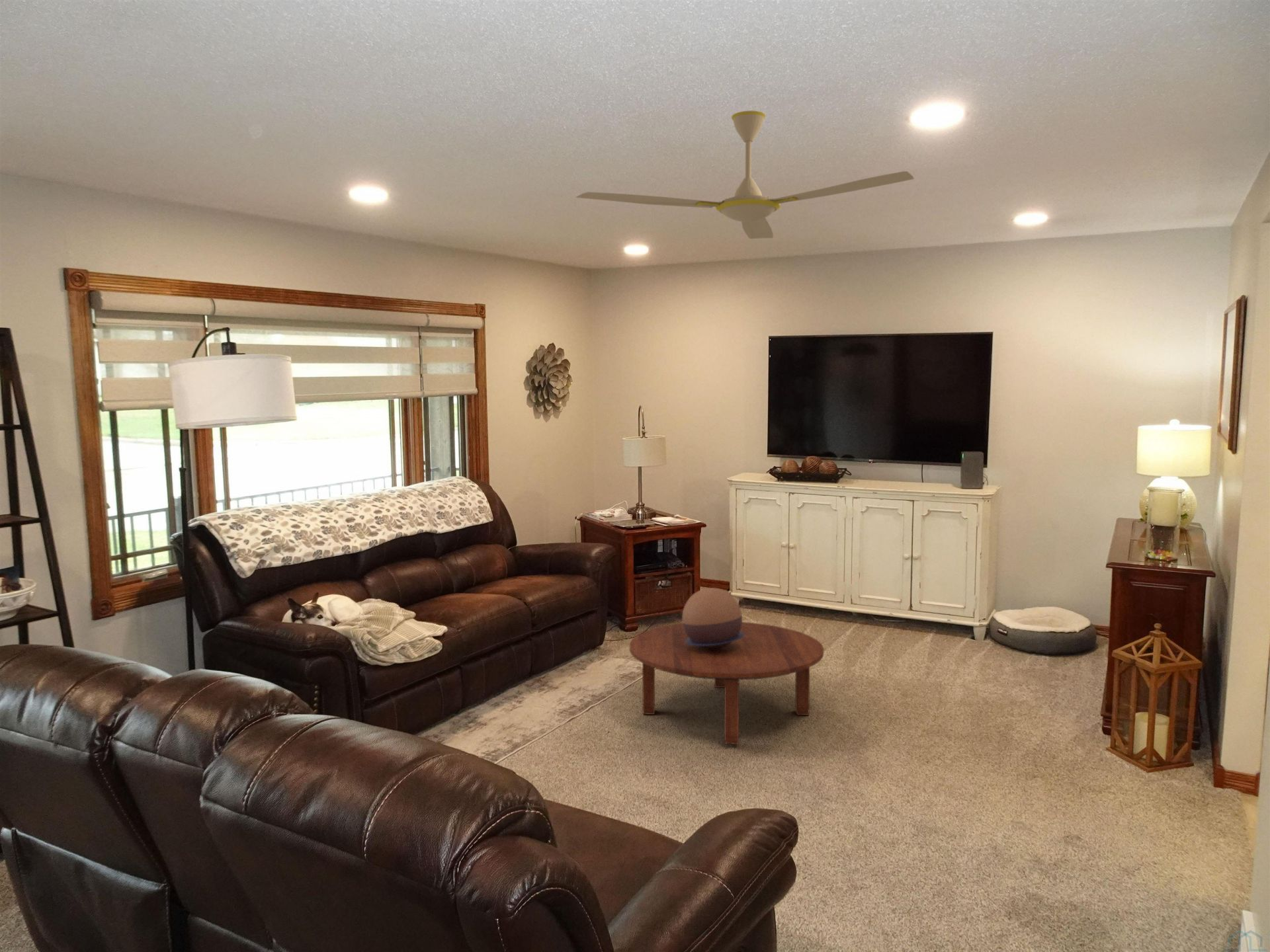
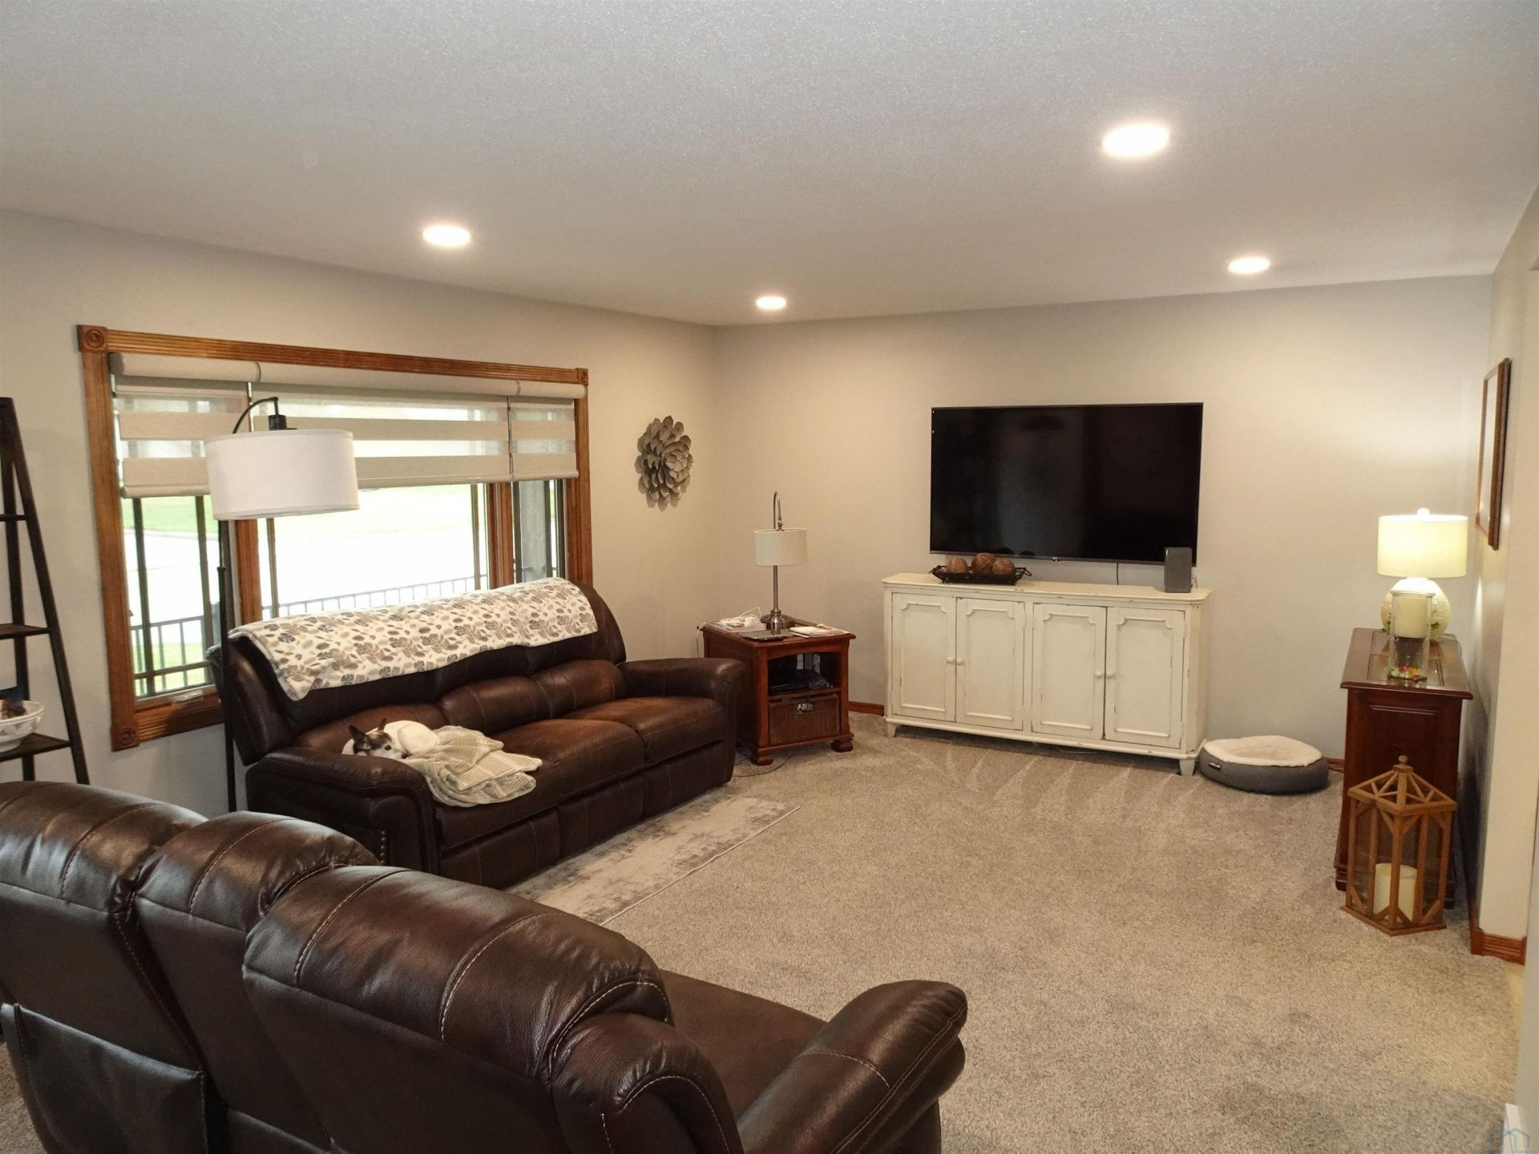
- ceiling fan [575,110,915,239]
- decorative bowl [681,587,744,649]
- coffee table [629,621,824,745]
